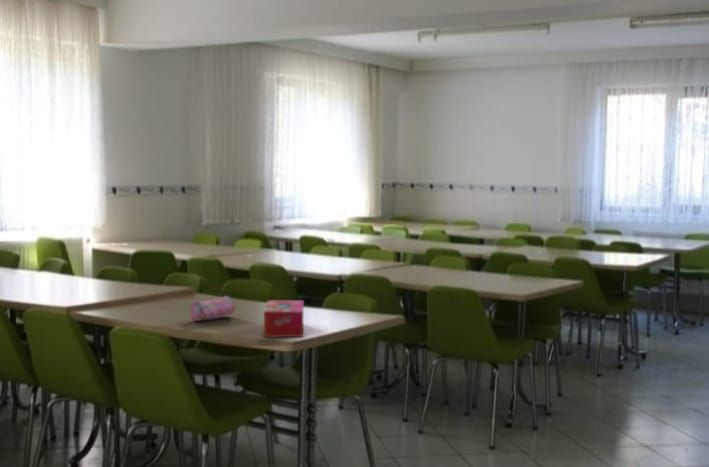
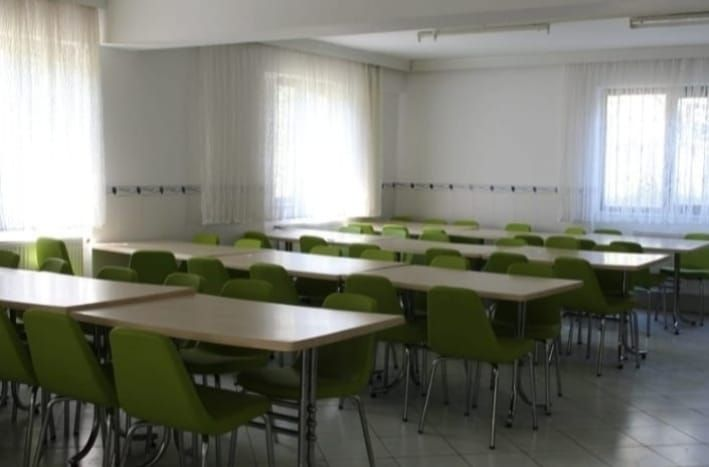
- tissue box [263,300,304,338]
- pencil case [189,295,236,322]
